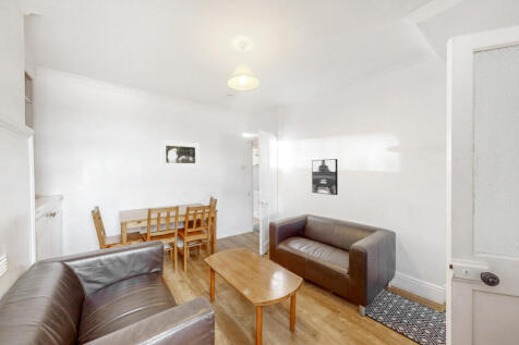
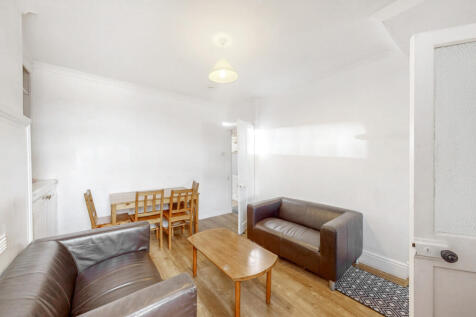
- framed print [159,139,201,169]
- wall art [311,158,339,196]
